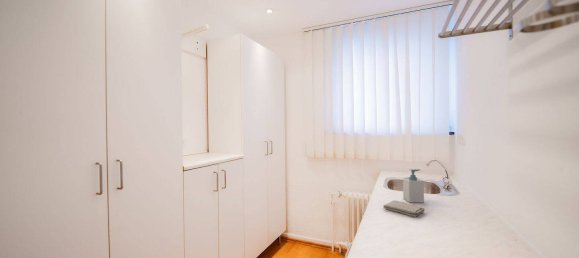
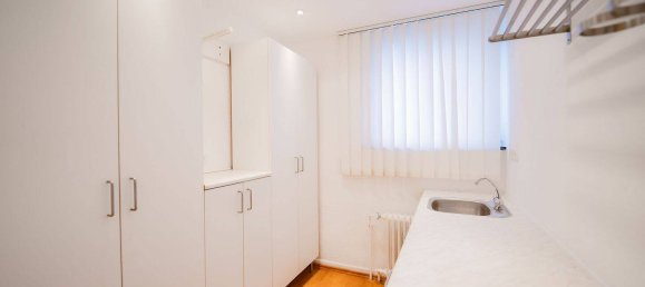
- soap bottle [402,168,425,203]
- washcloth [382,199,425,218]
